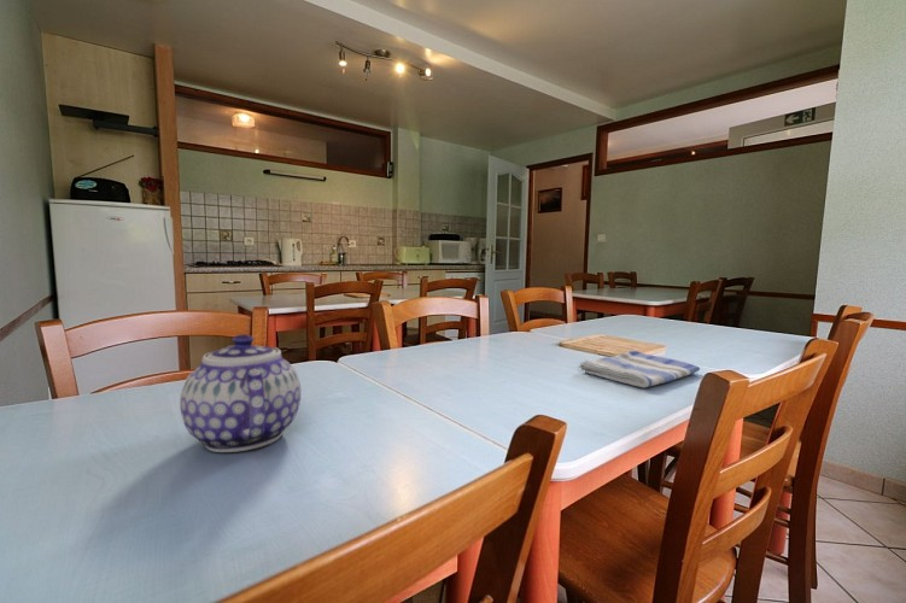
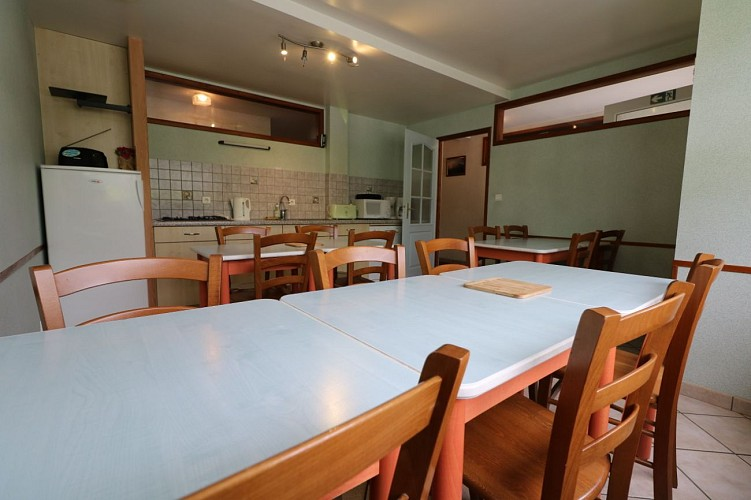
- dish towel [578,350,701,388]
- teapot [179,333,302,453]
